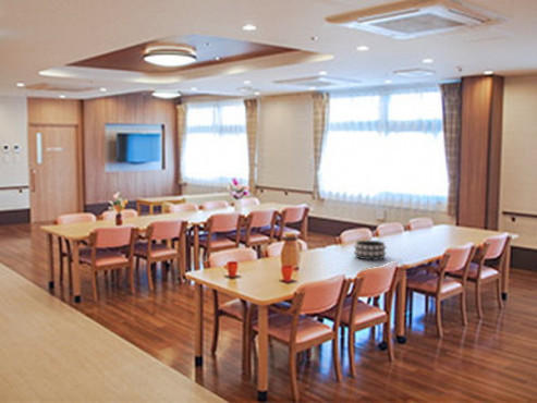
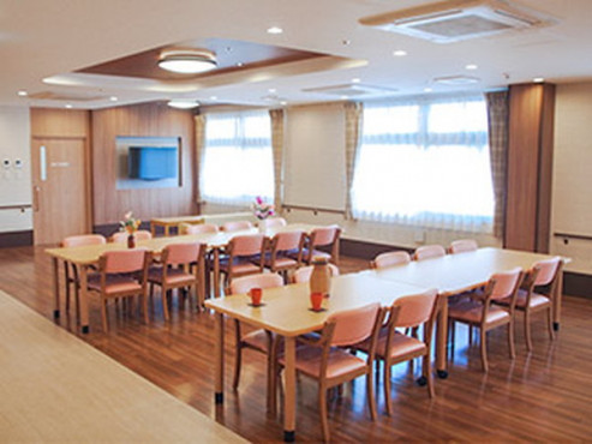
- decorative bowl [353,240,388,261]
